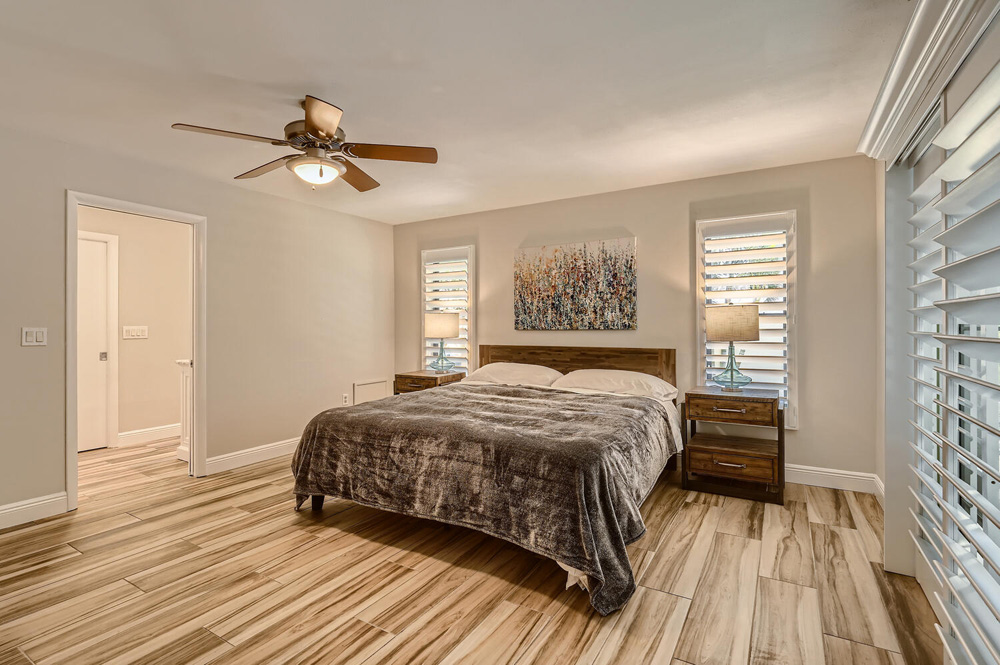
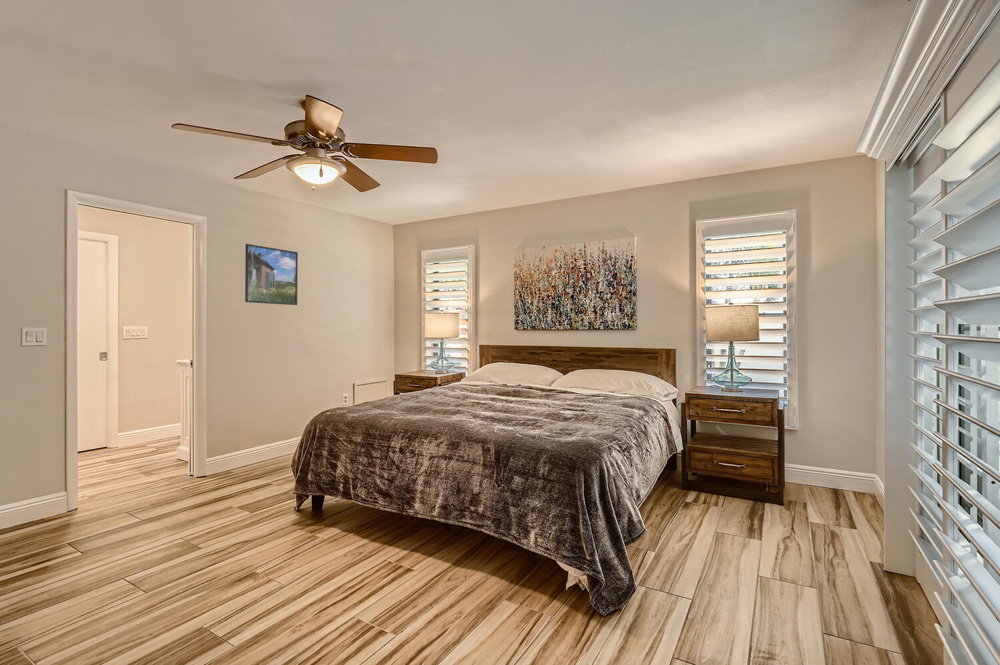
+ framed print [244,243,299,306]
